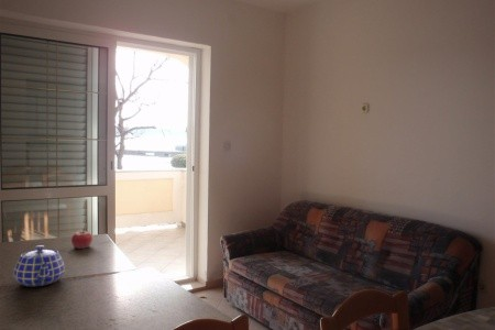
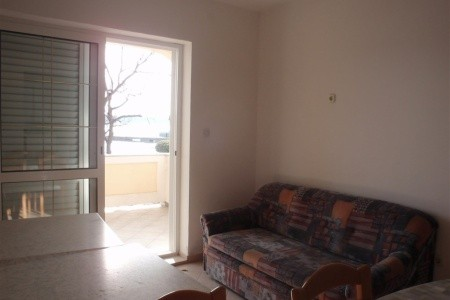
- fruit [70,228,94,250]
- teapot [12,244,66,287]
